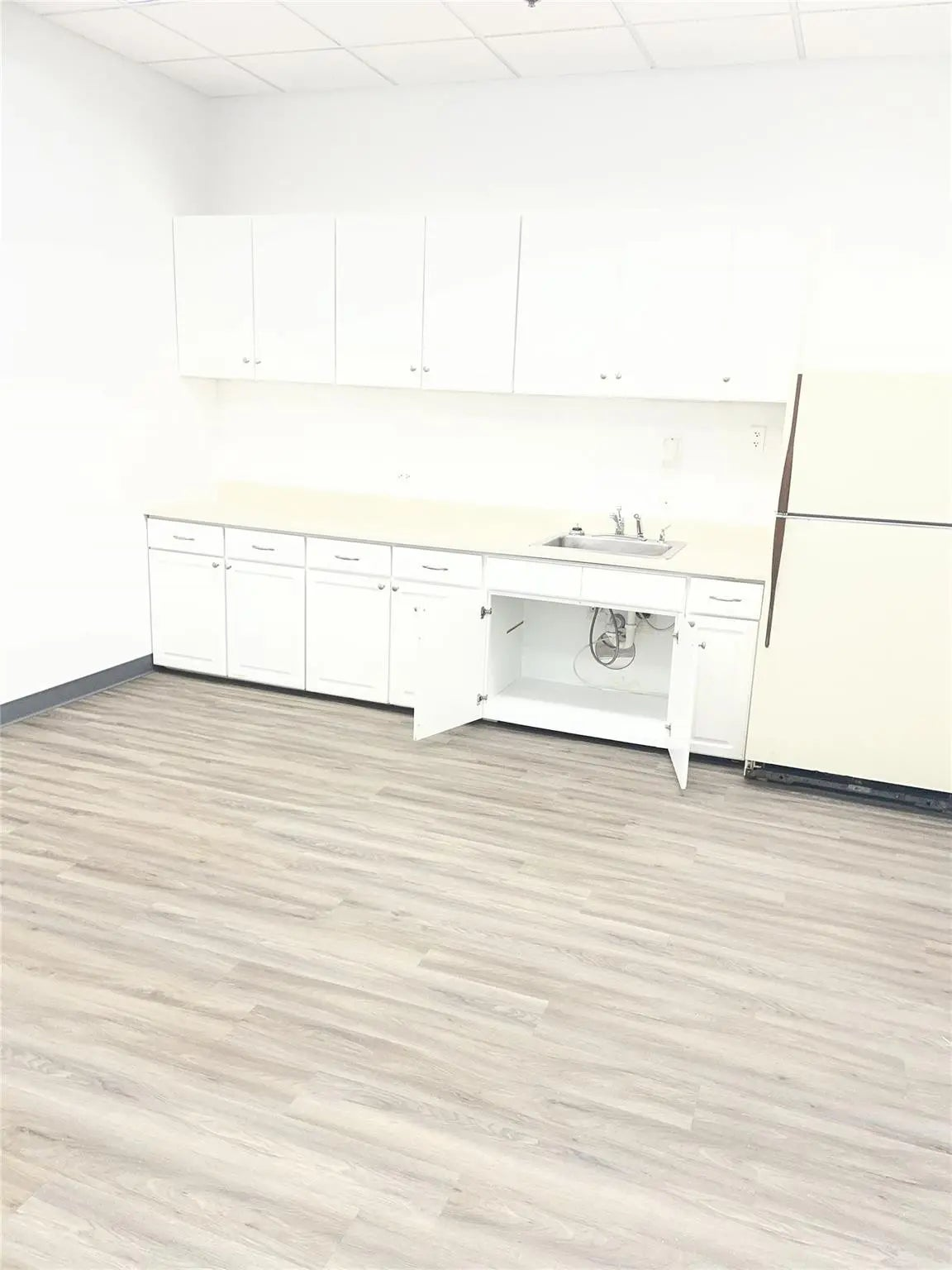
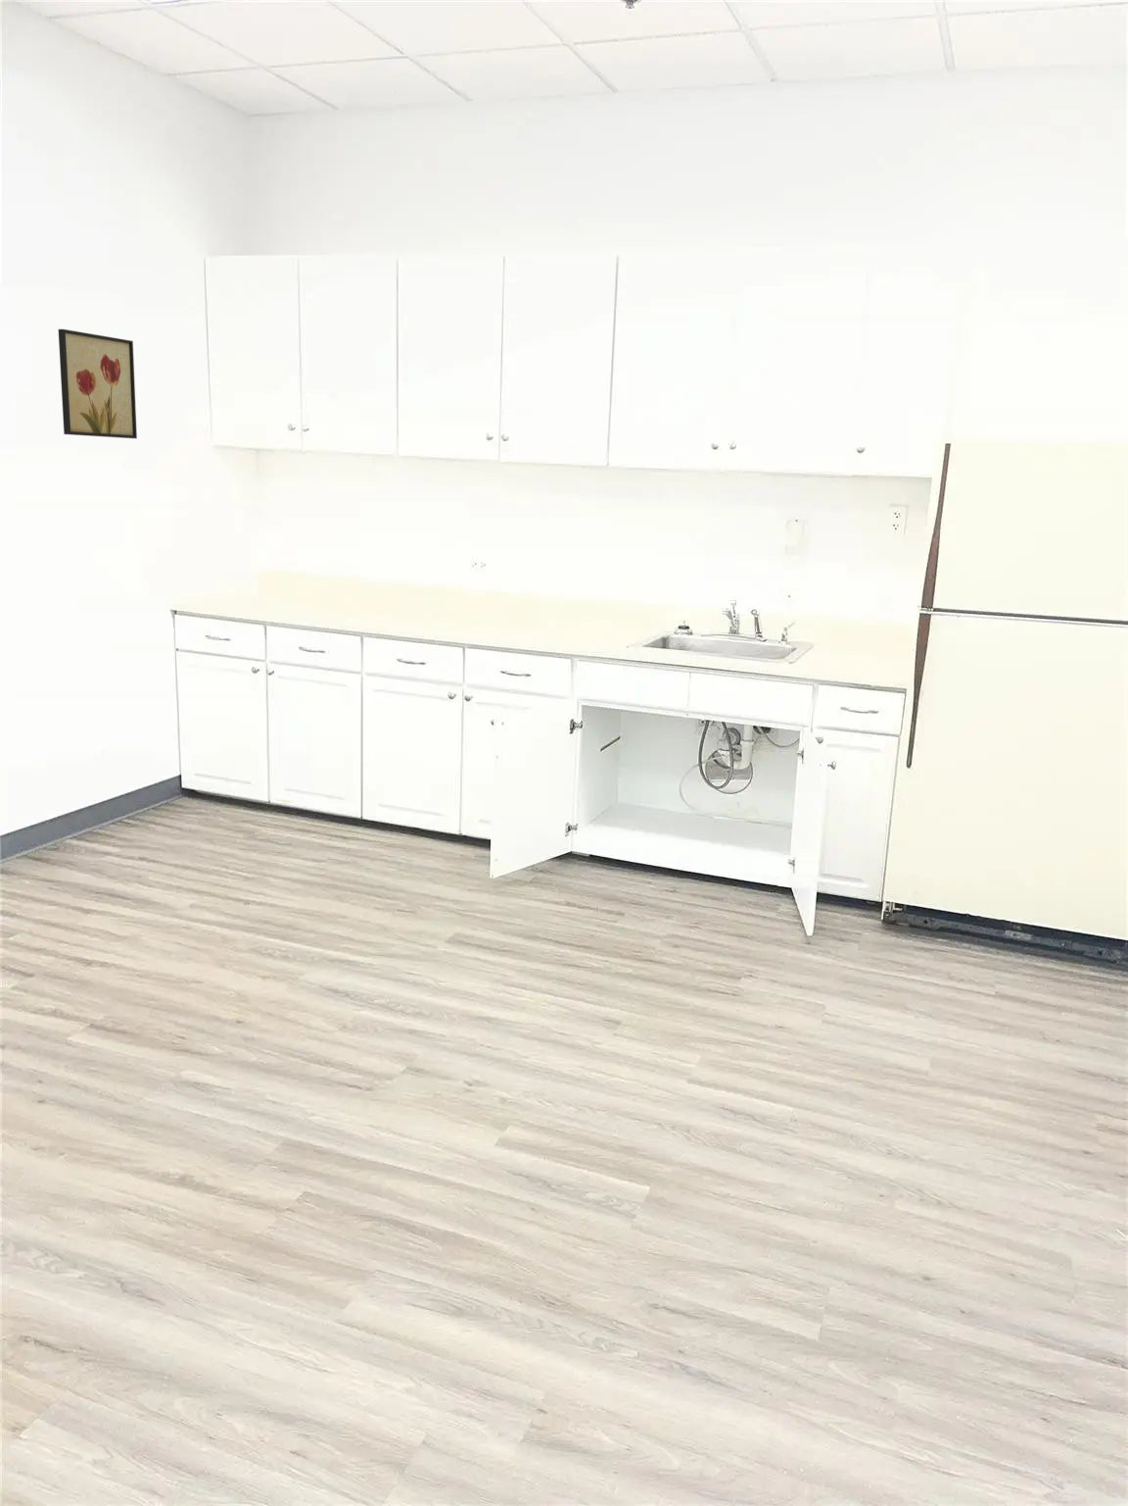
+ wall art [58,328,139,439]
